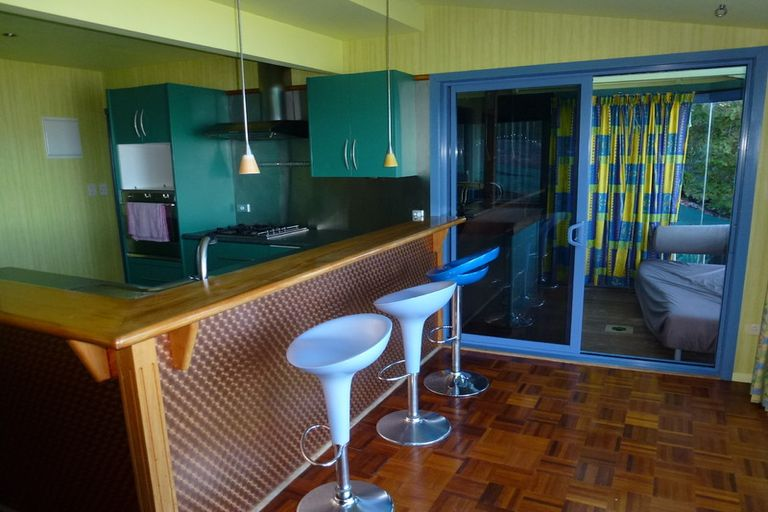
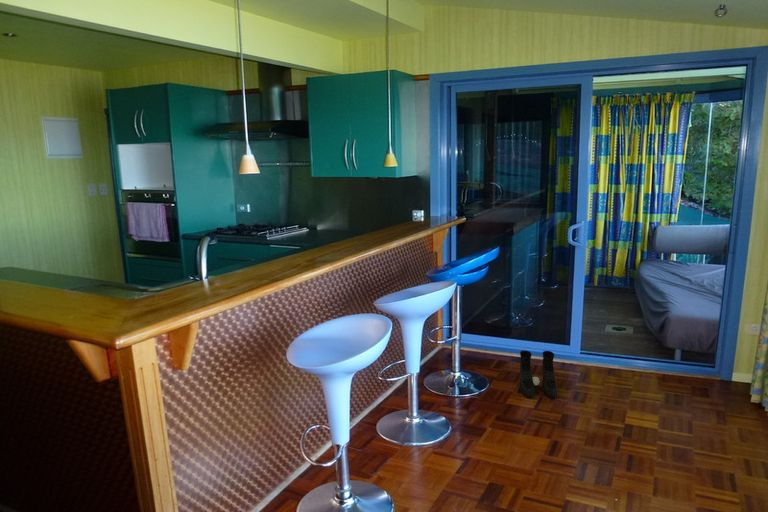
+ boots [518,349,559,400]
